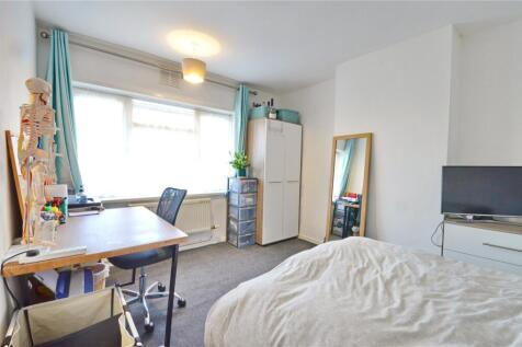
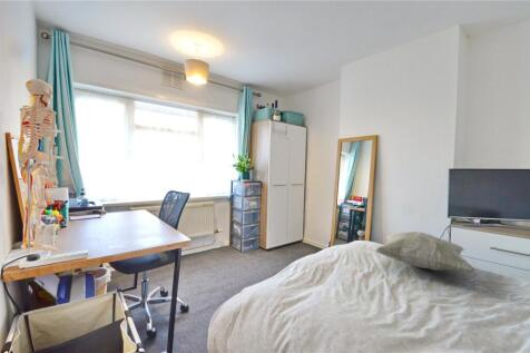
+ decorative pillow [374,231,477,273]
